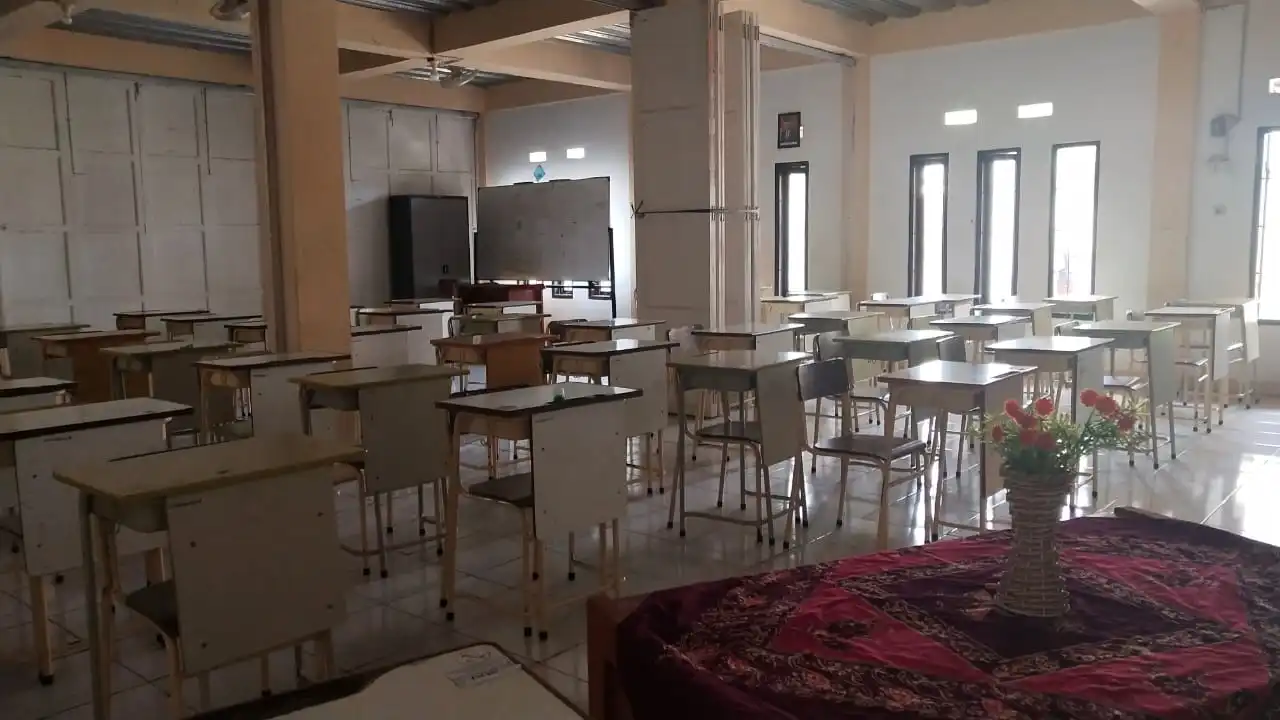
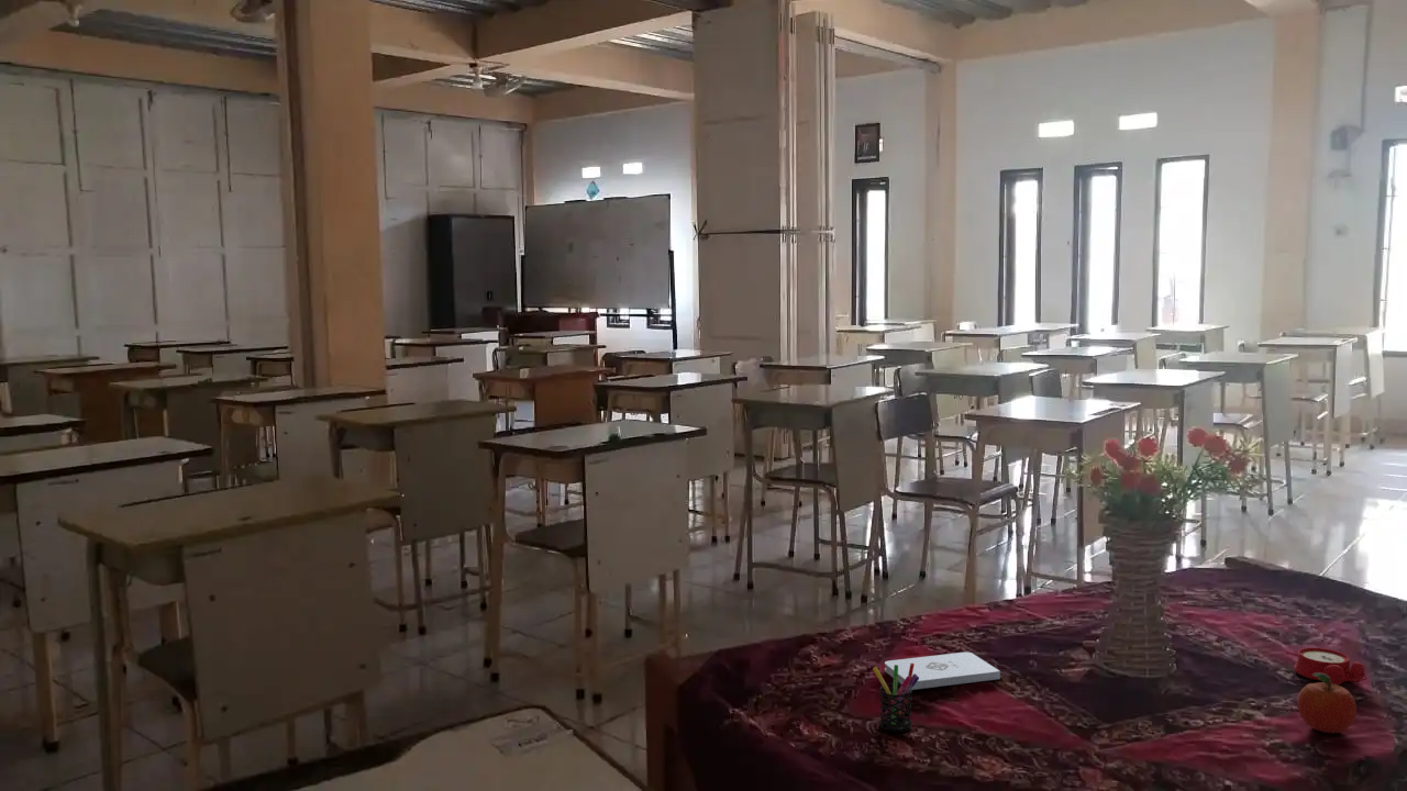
+ pen holder [872,662,919,733]
+ alarm clock [1285,647,1369,686]
+ fruit [1296,673,1358,734]
+ notepad [884,651,1001,691]
